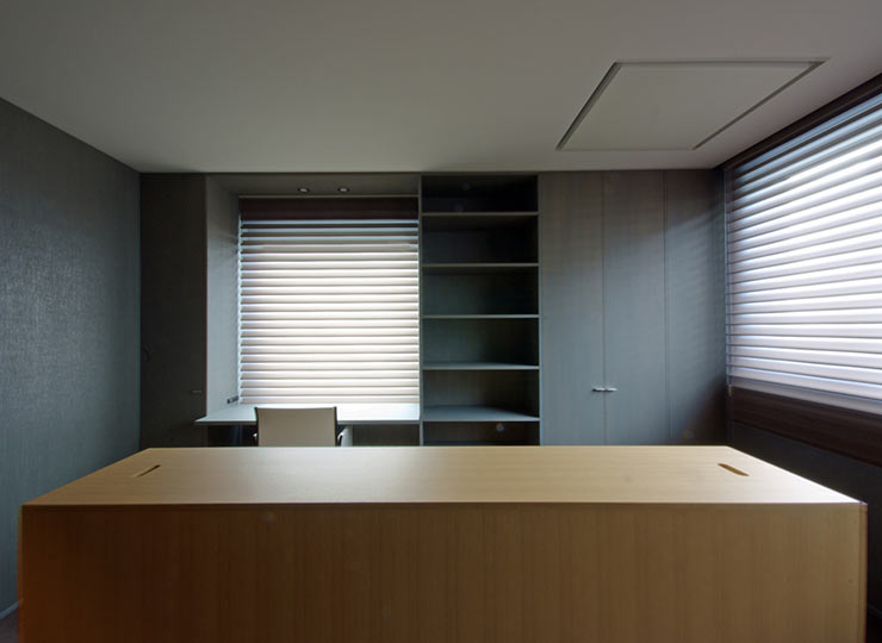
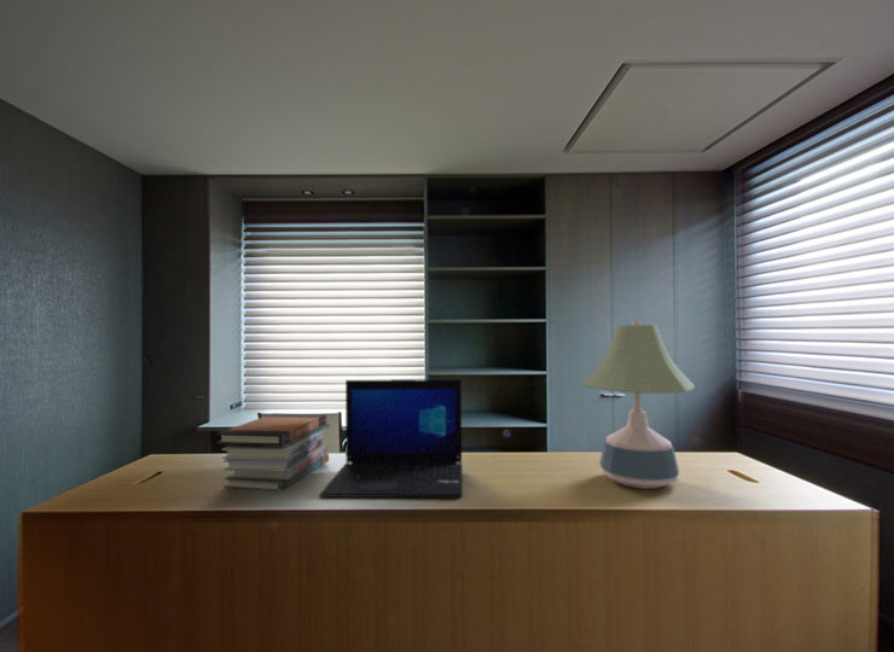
+ laptop [319,378,464,499]
+ book stack [215,412,331,493]
+ desk lamp [580,319,696,490]
